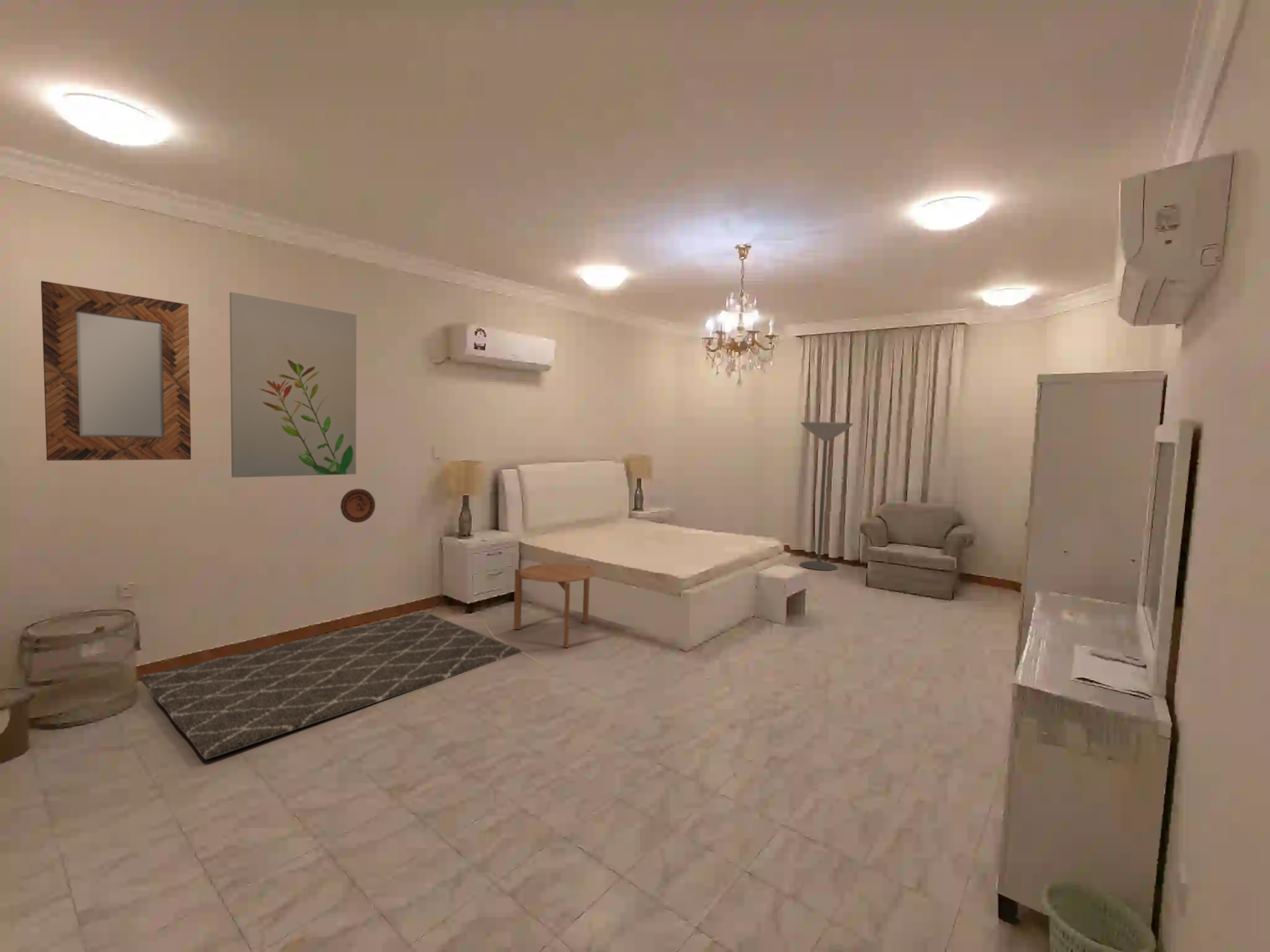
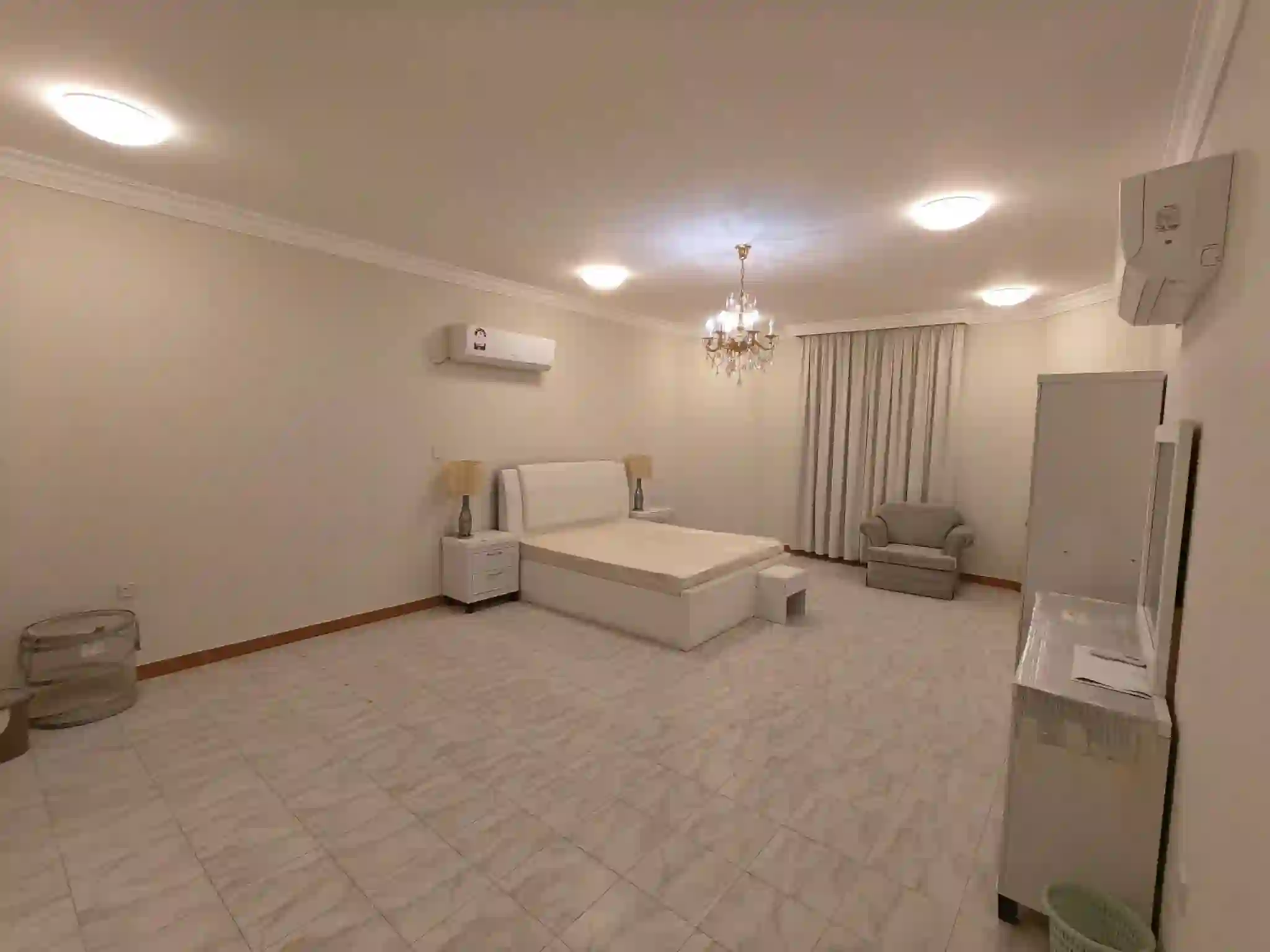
- rug [140,611,522,760]
- wall art [229,291,357,478]
- side table [513,563,596,648]
- decorative plate [340,488,376,523]
- home mirror [40,280,192,461]
- floor lamp [799,421,853,571]
